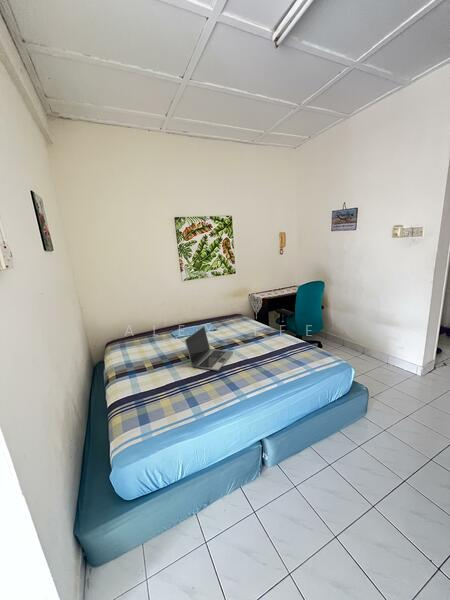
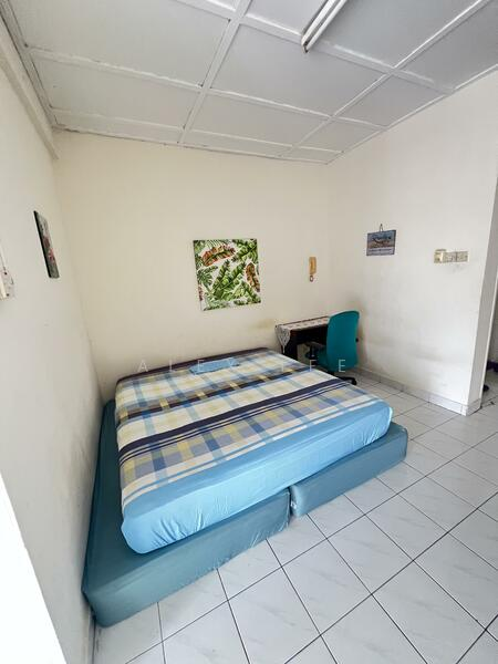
- laptop [184,325,234,372]
